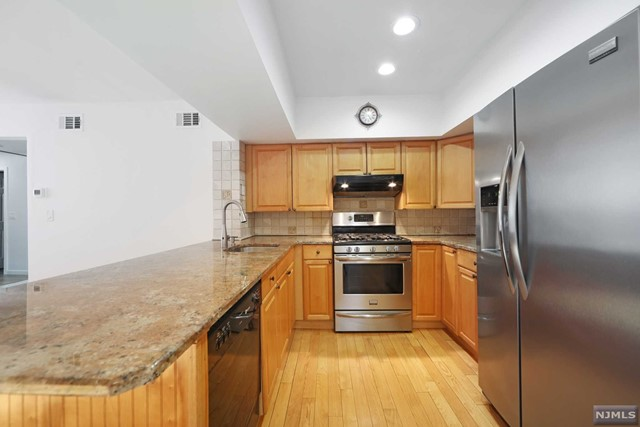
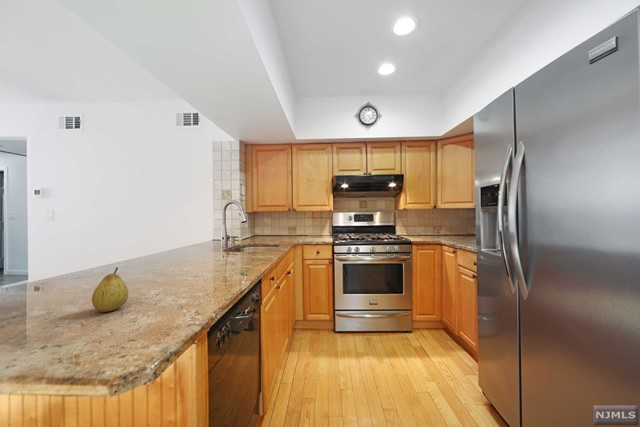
+ fruit [91,267,129,313]
